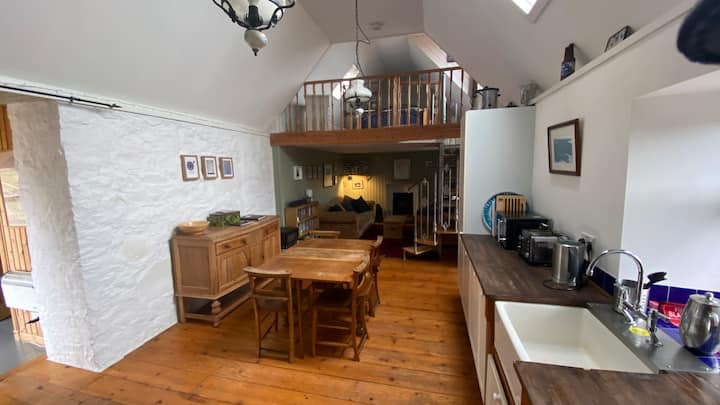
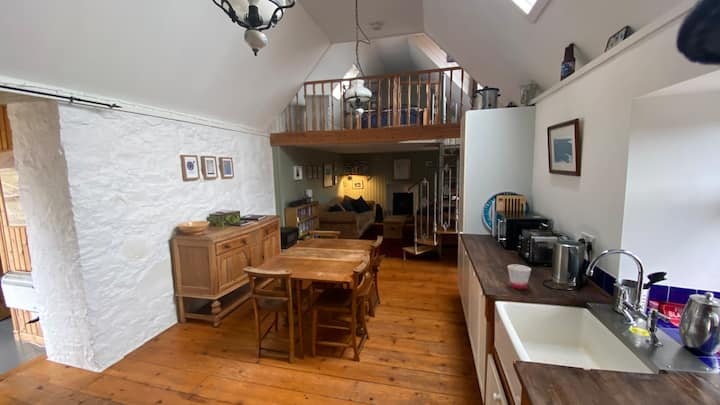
+ cup [507,263,532,290]
